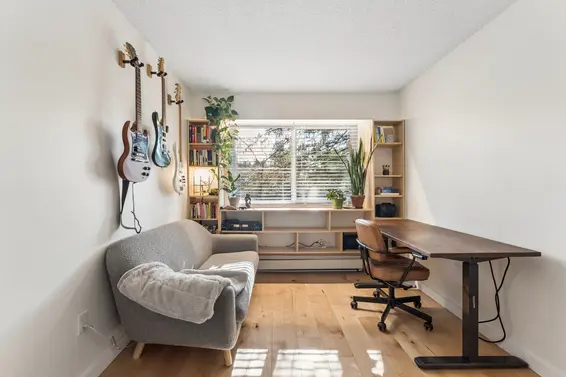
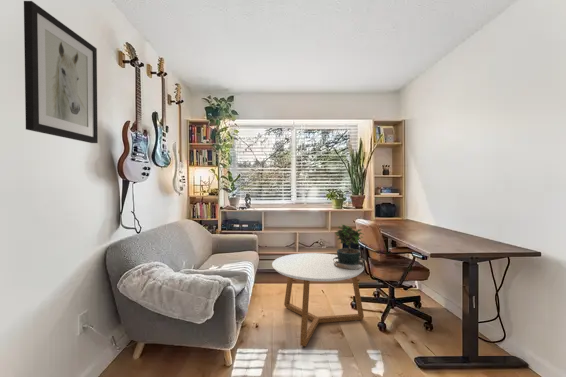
+ wall art [23,0,99,144]
+ coffee table [271,252,365,347]
+ potted plant [333,223,366,270]
